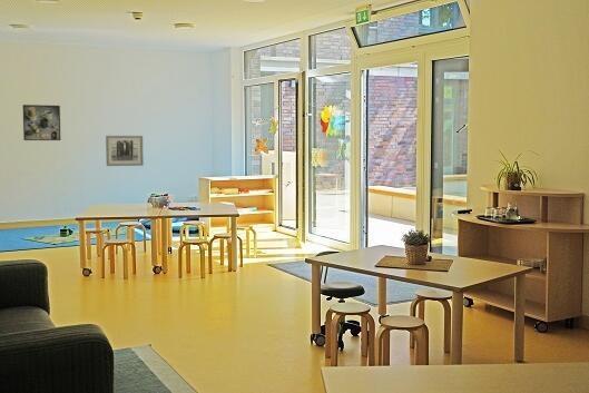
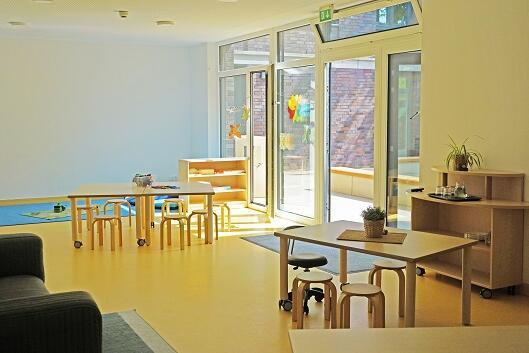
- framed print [22,104,61,141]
- wall art [105,135,145,167]
